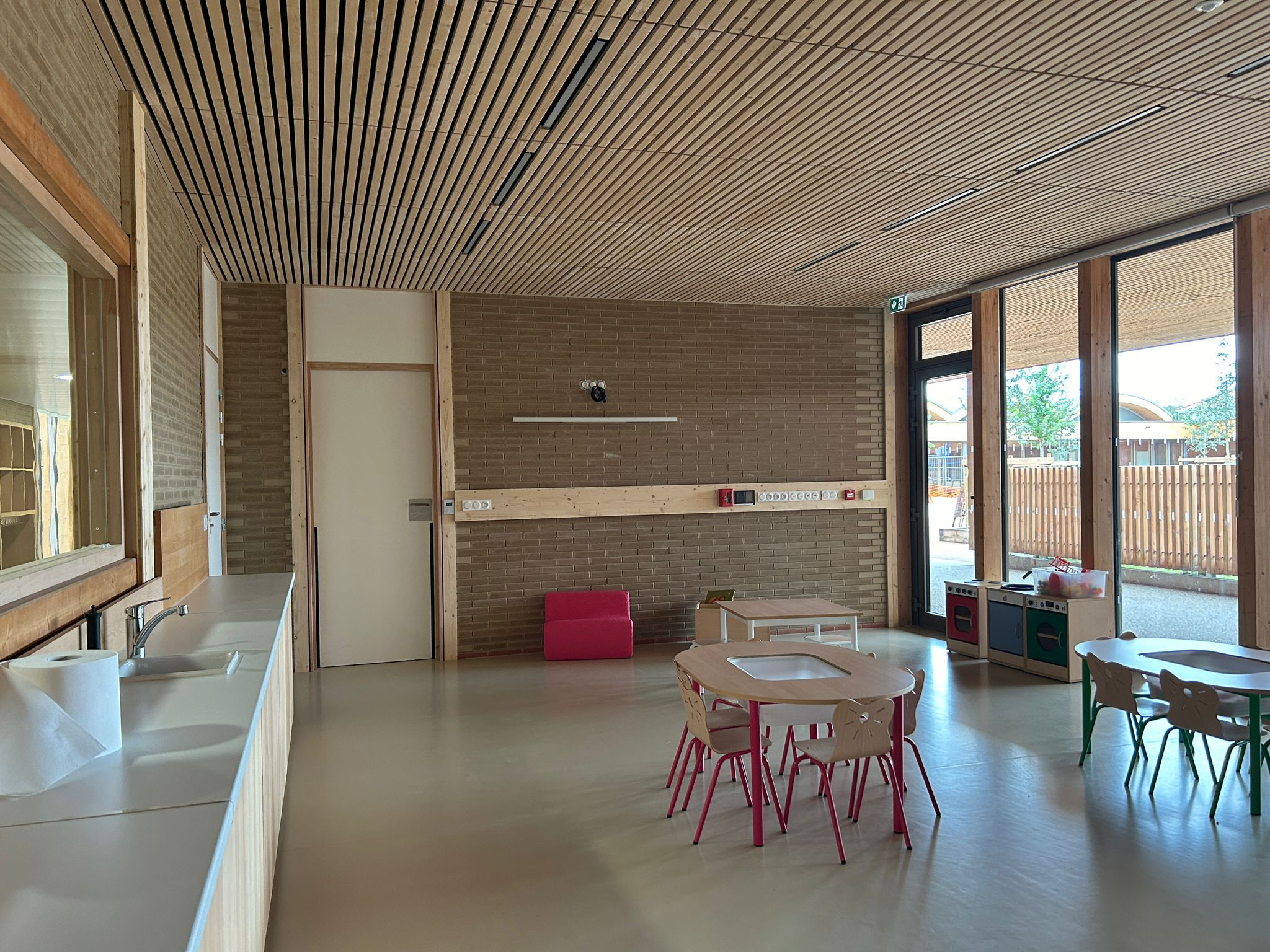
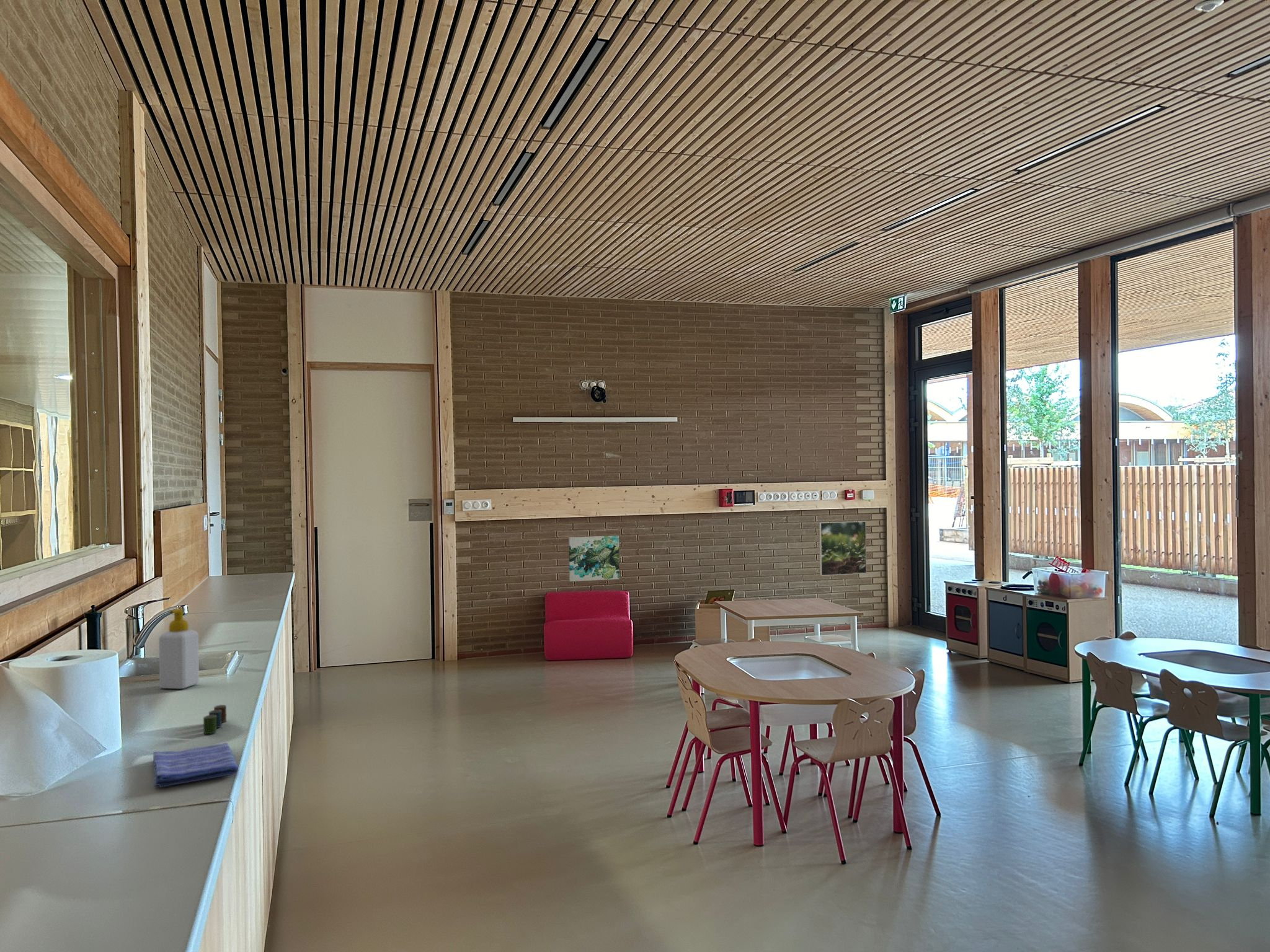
+ dish towel [153,743,239,788]
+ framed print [819,521,867,576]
+ cup [203,704,228,734]
+ wall art [568,535,620,582]
+ soap bottle [158,608,200,690]
